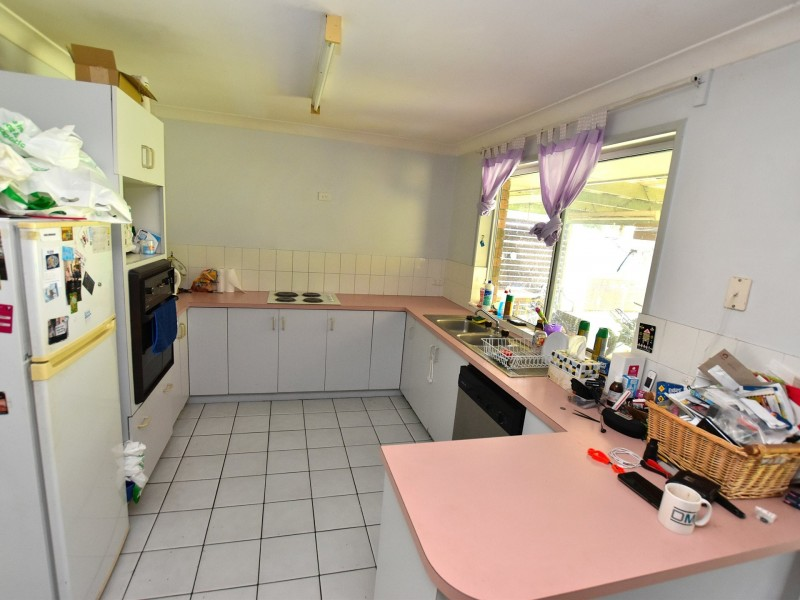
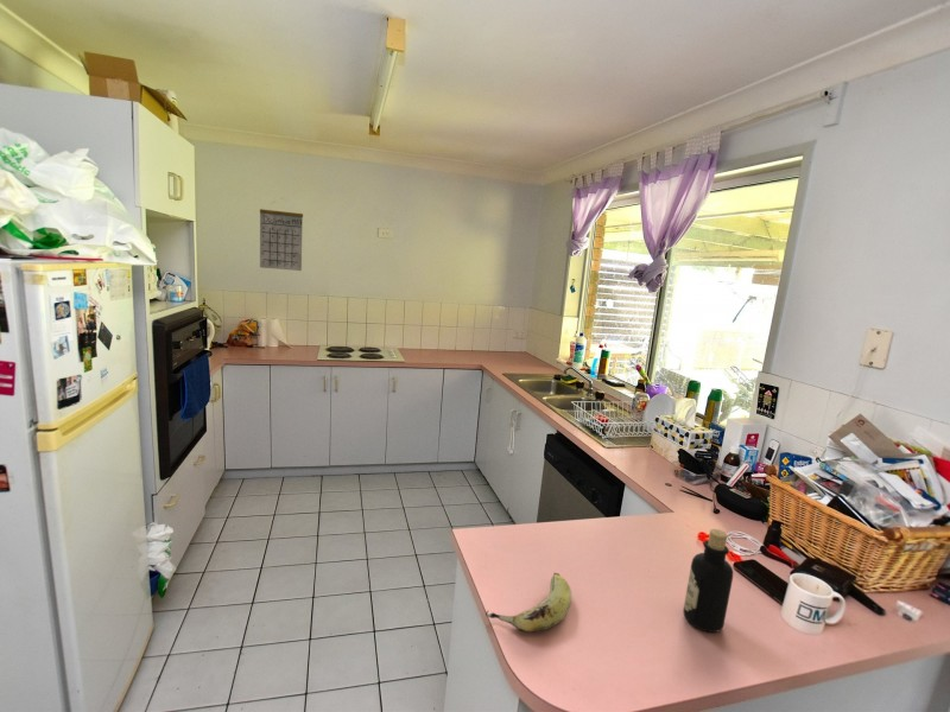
+ bottle [683,528,734,634]
+ fruit [484,572,572,634]
+ calendar [259,197,304,272]
